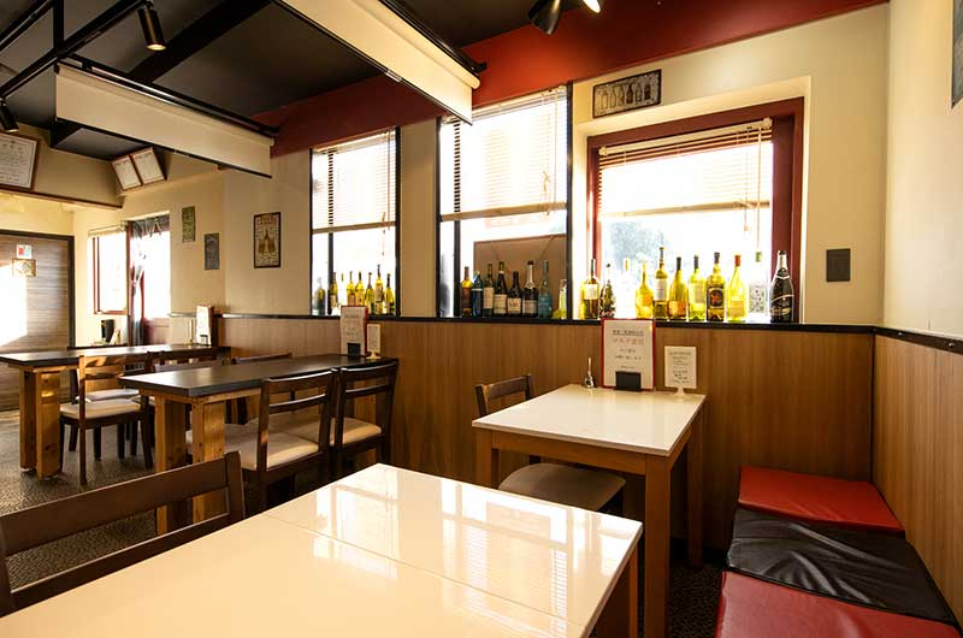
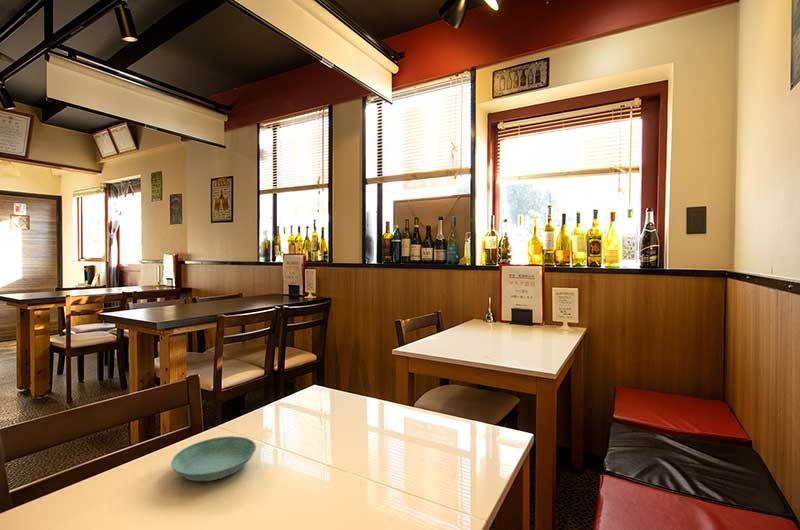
+ saucer [170,435,257,482]
